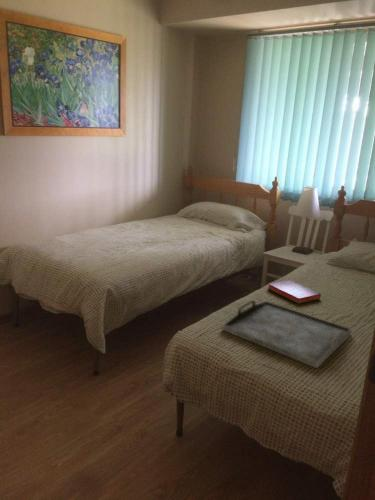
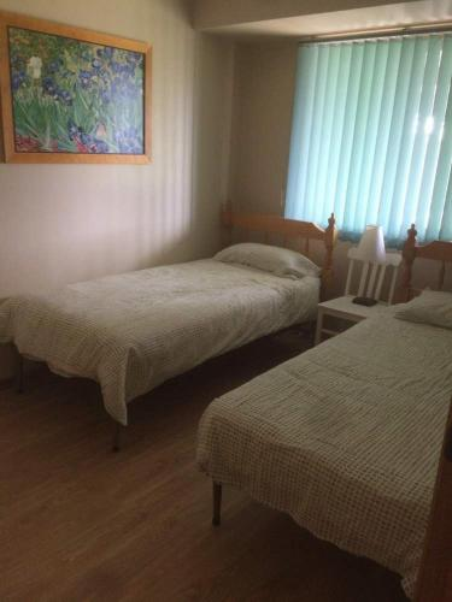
- serving tray [221,299,353,369]
- hardback book [267,279,322,305]
